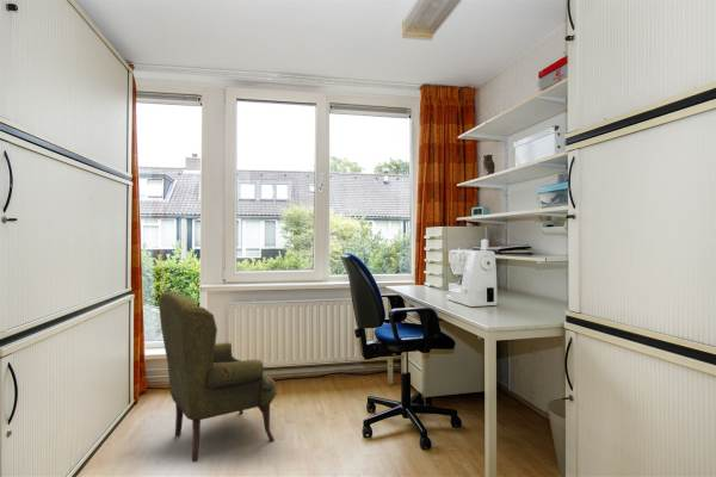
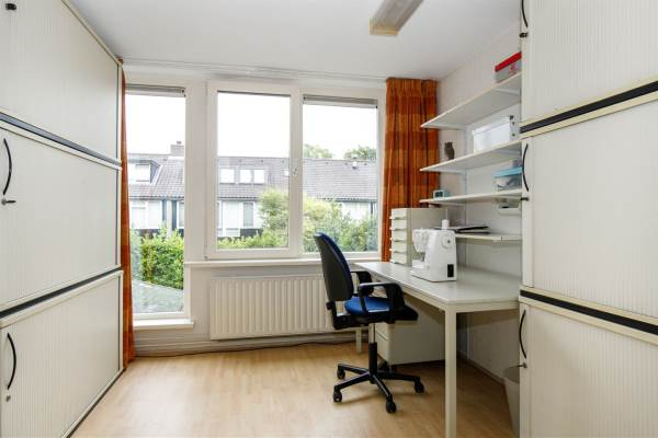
- armchair [158,290,278,463]
